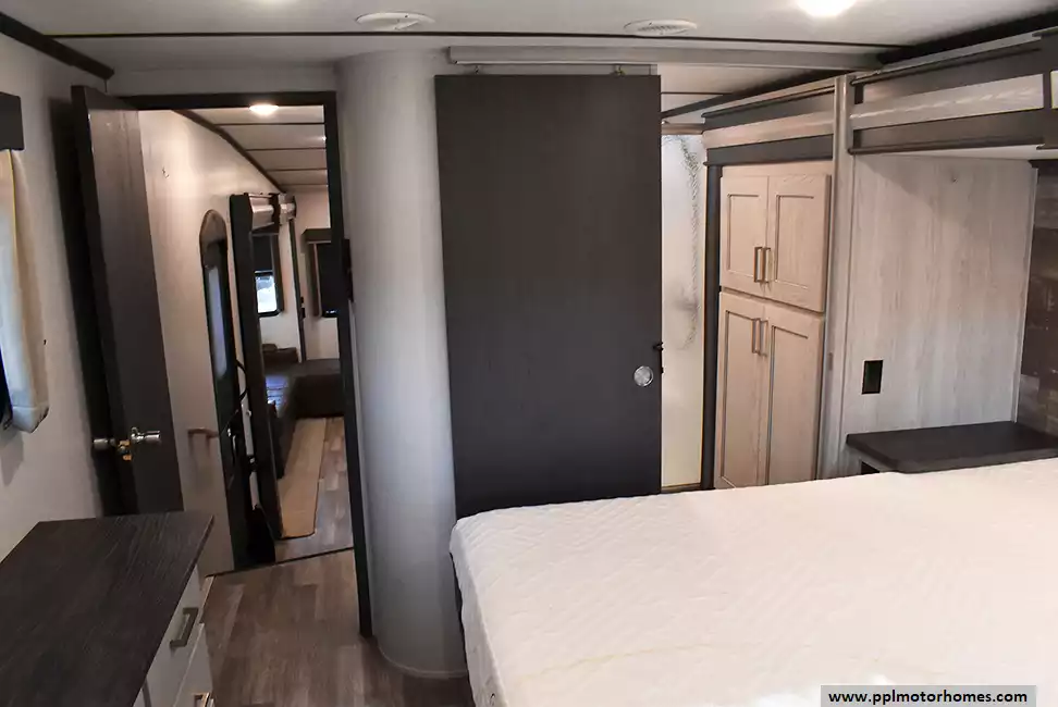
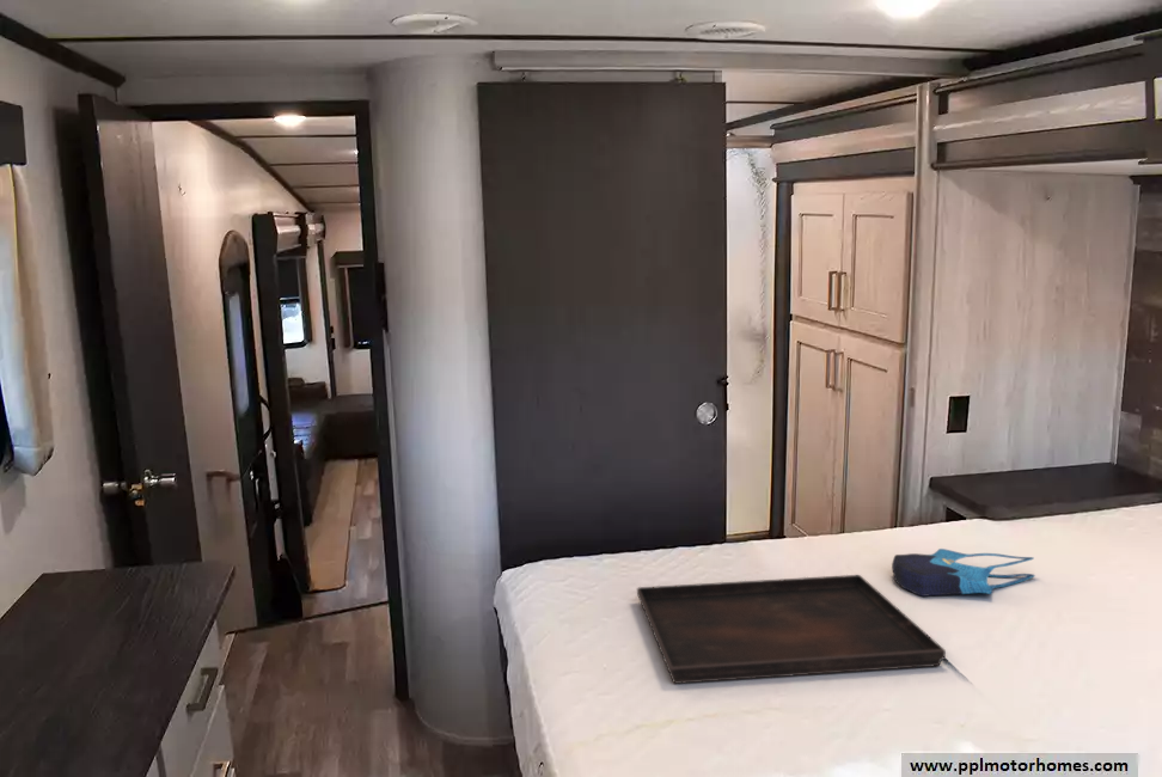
+ serving tray [636,574,947,685]
+ tote bag [891,547,1036,598]
